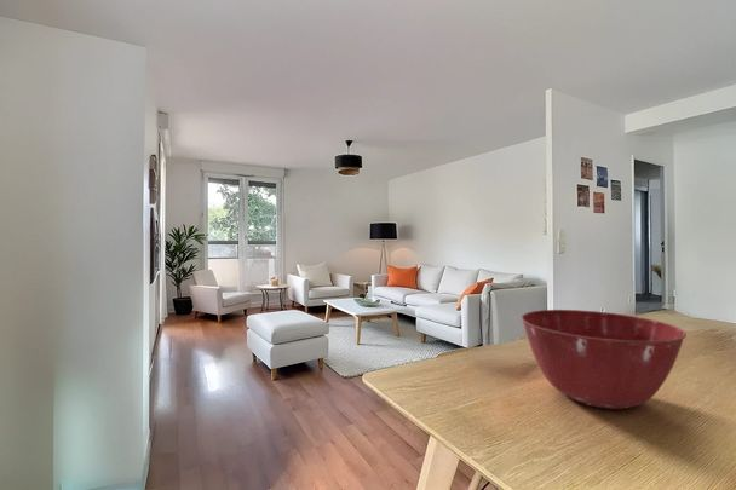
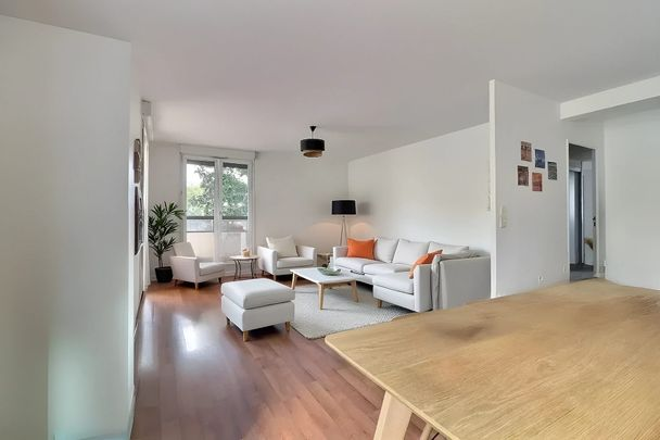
- mixing bowl [521,309,688,410]
